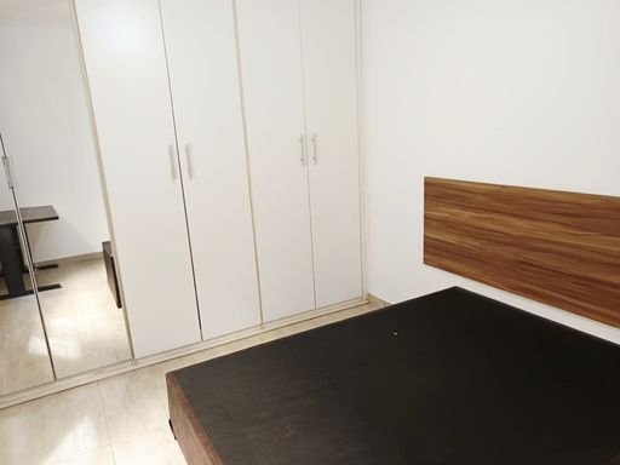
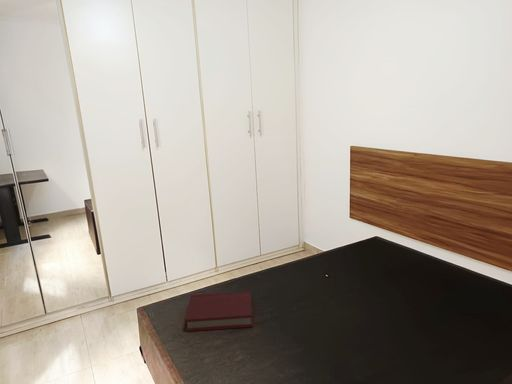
+ hardback book [184,290,254,333]
